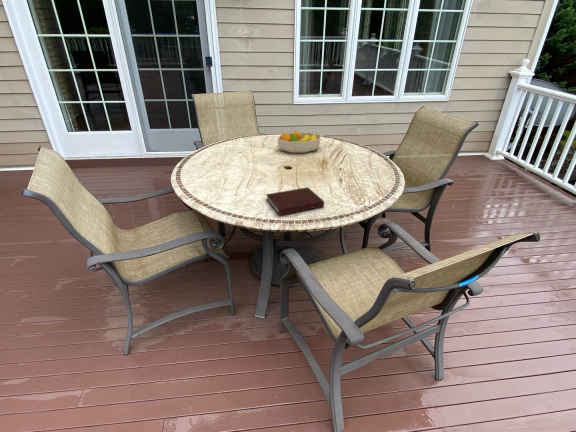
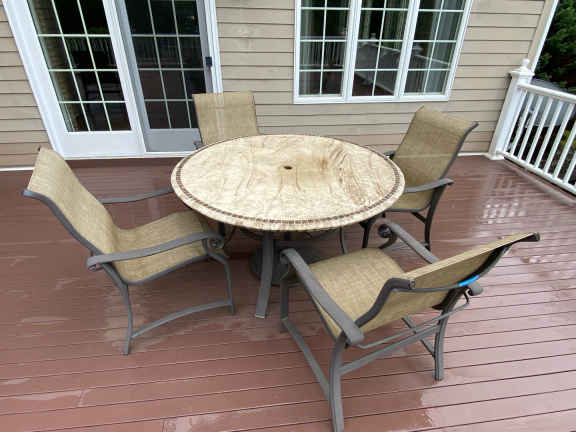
- notebook [265,186,325,216]
- fruit bowl [276,129,322,154]
